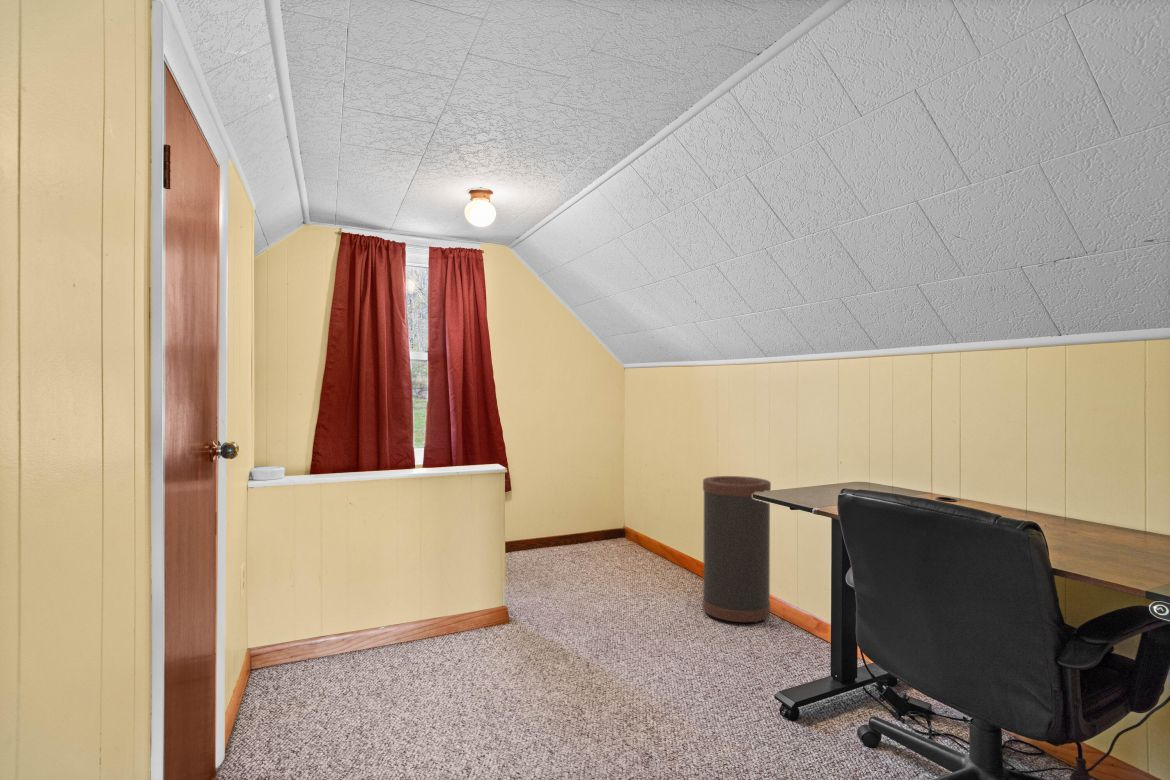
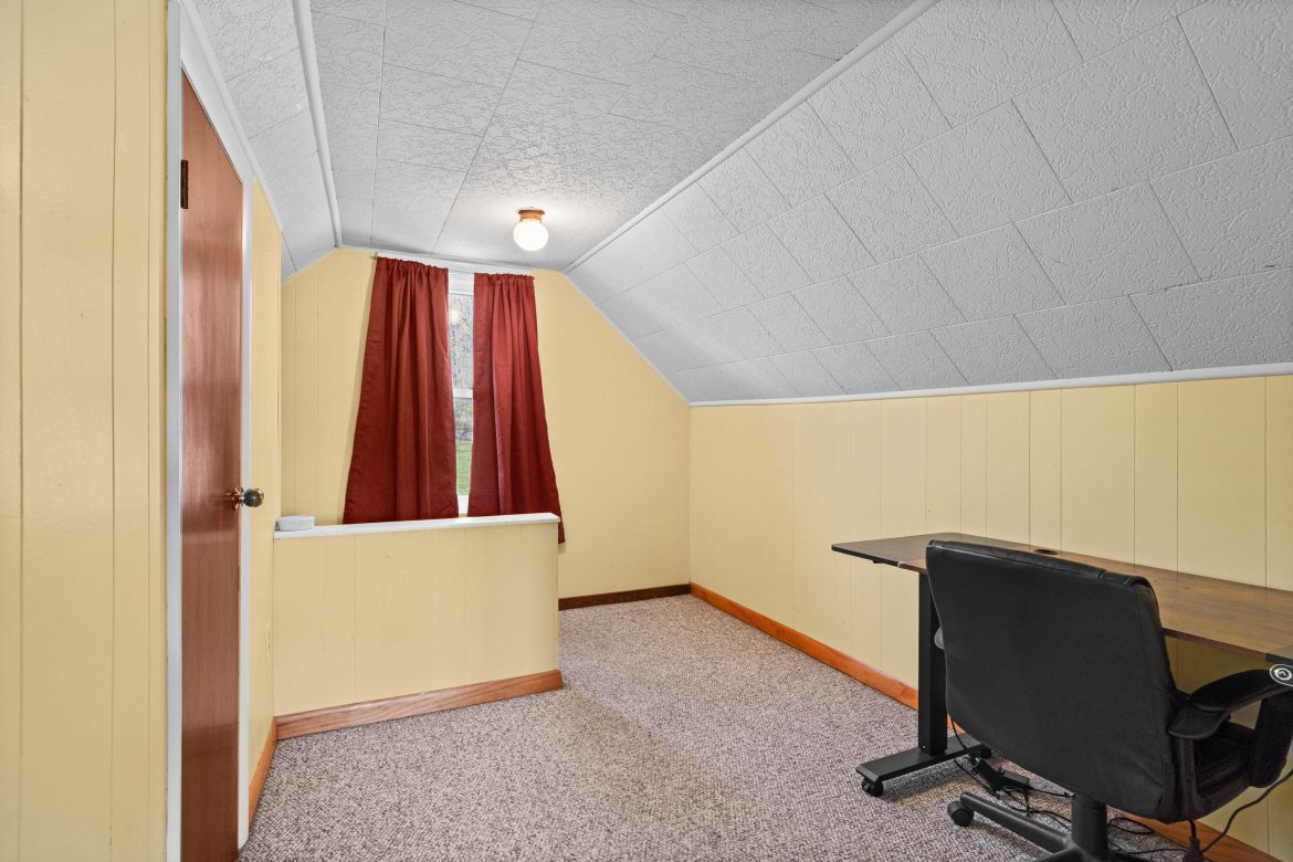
- trash can [702,475,772,624]
